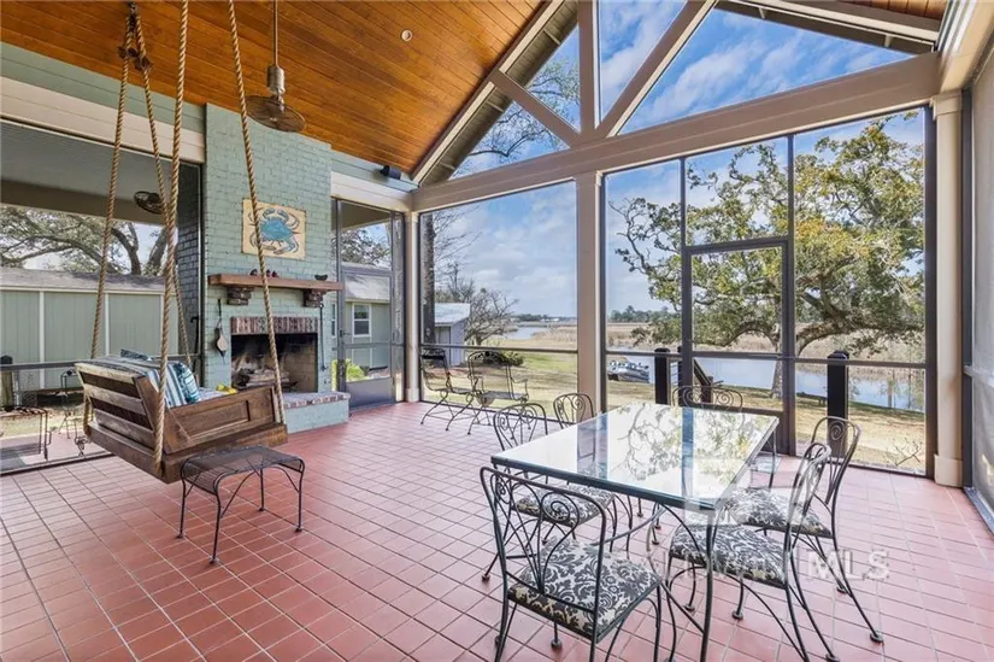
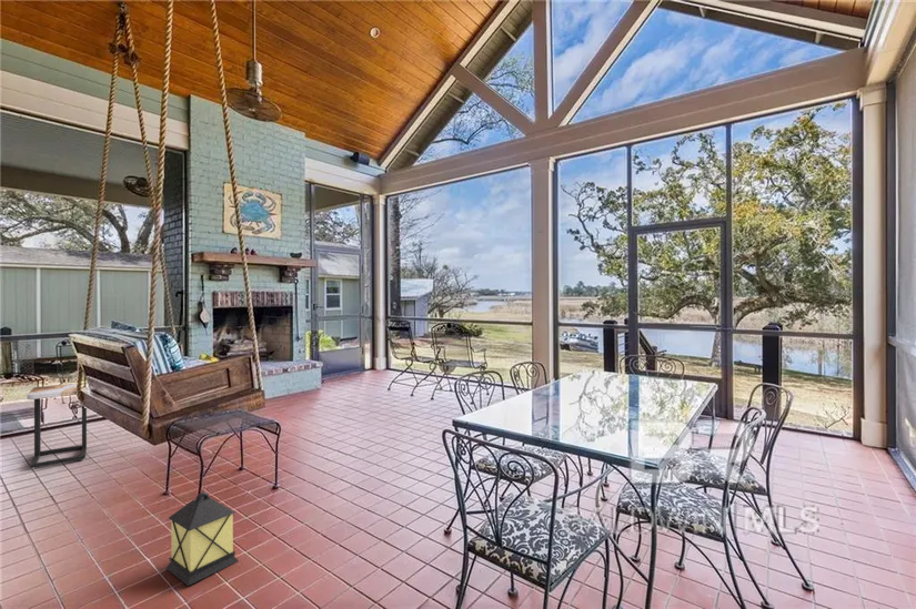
+ lamp [164,491,240,587]
+ side table [26,383,88,469]
